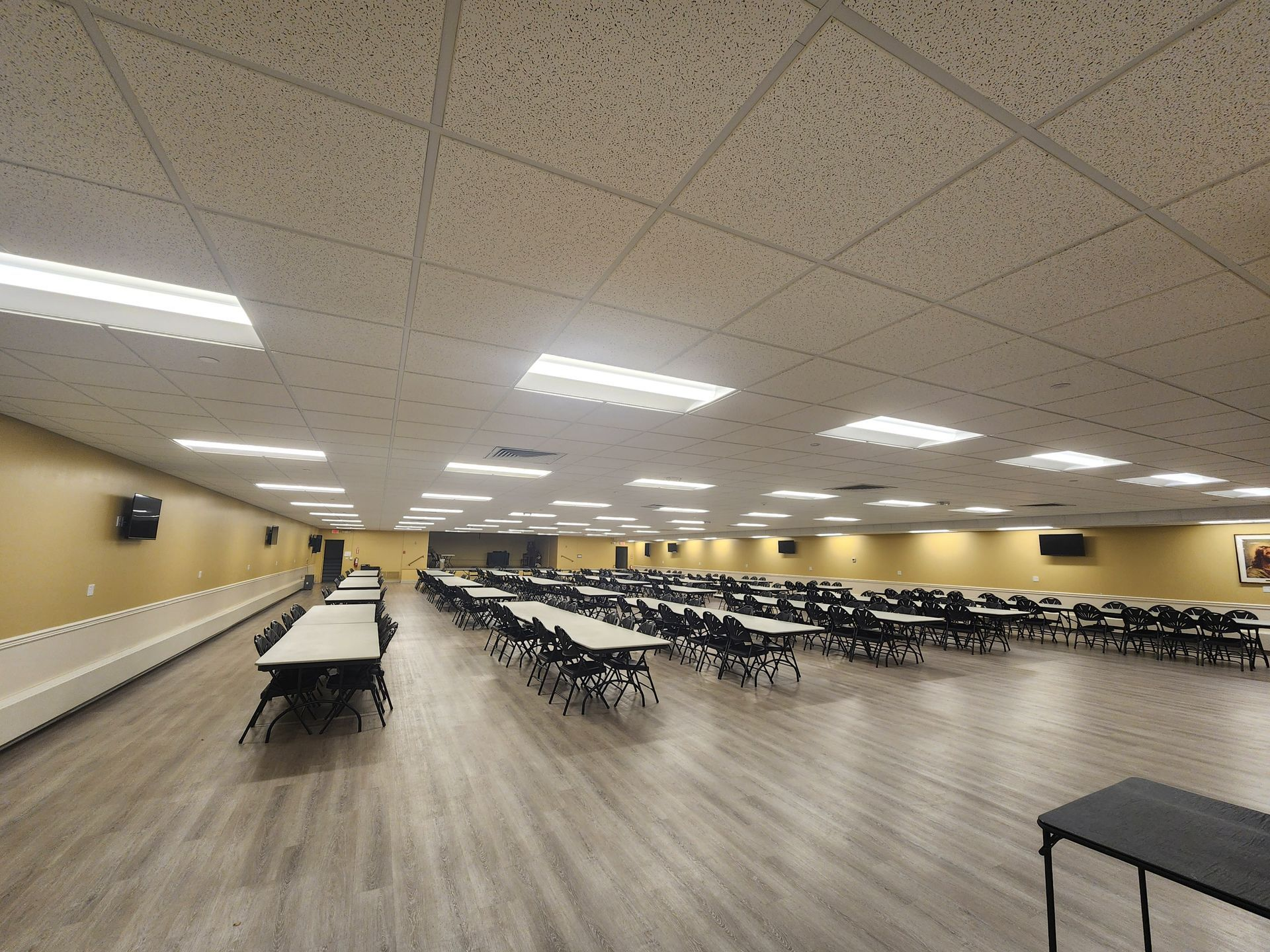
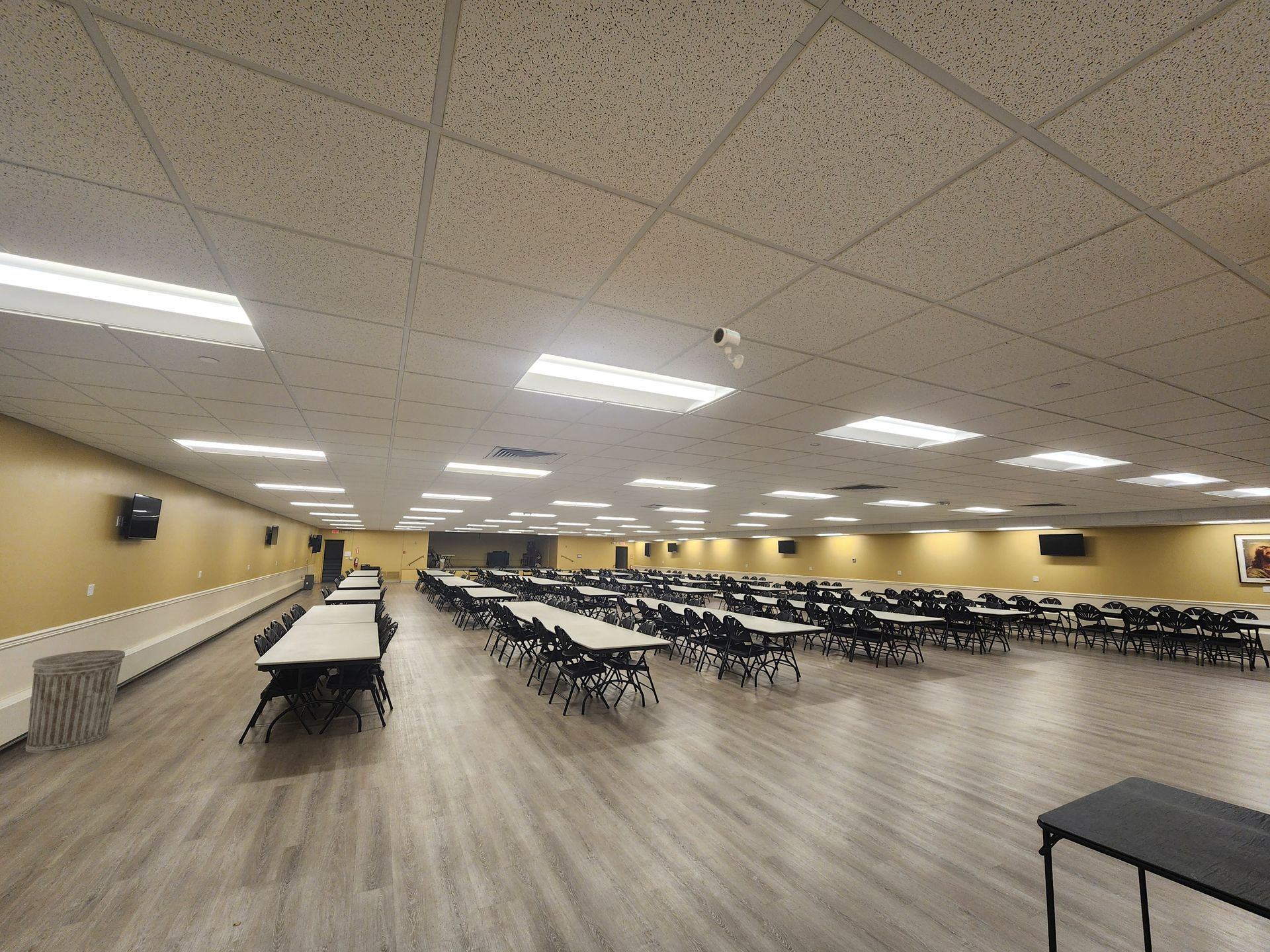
+ trash can [25,649,126,754]
+ security camera [712,327,744,370]
